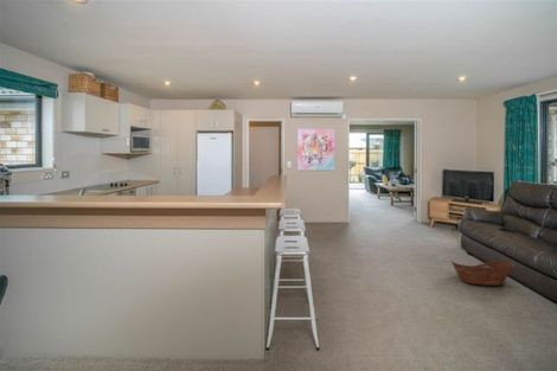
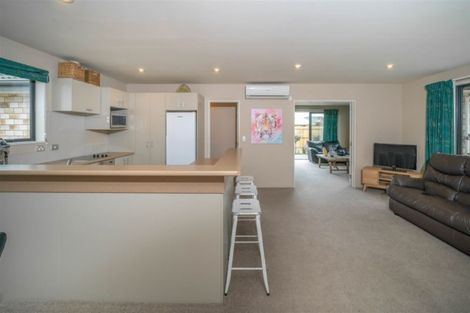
- basket [449,260,516,287]
